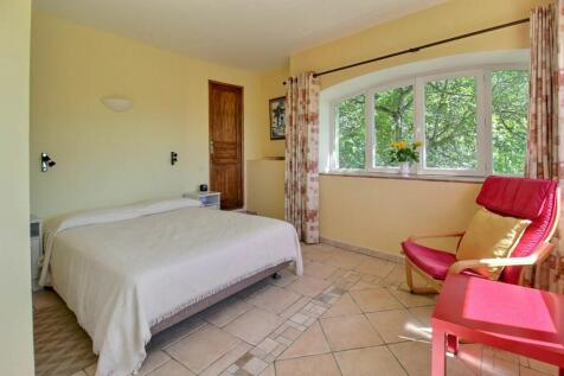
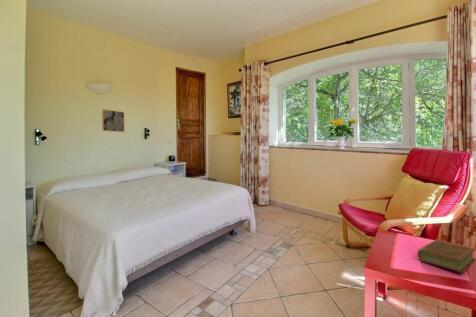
+ book [416,238,476,274]
+ wall art [101,108,126,133]
